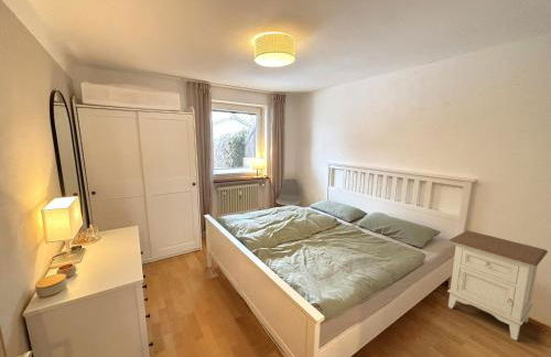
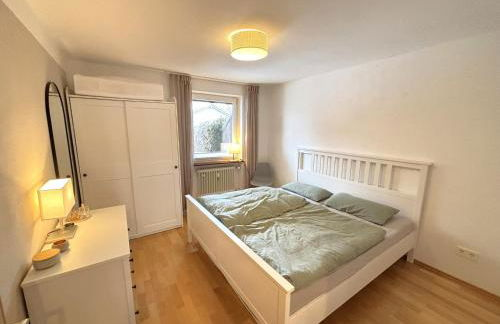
- nightstand [446,229,549,342]
